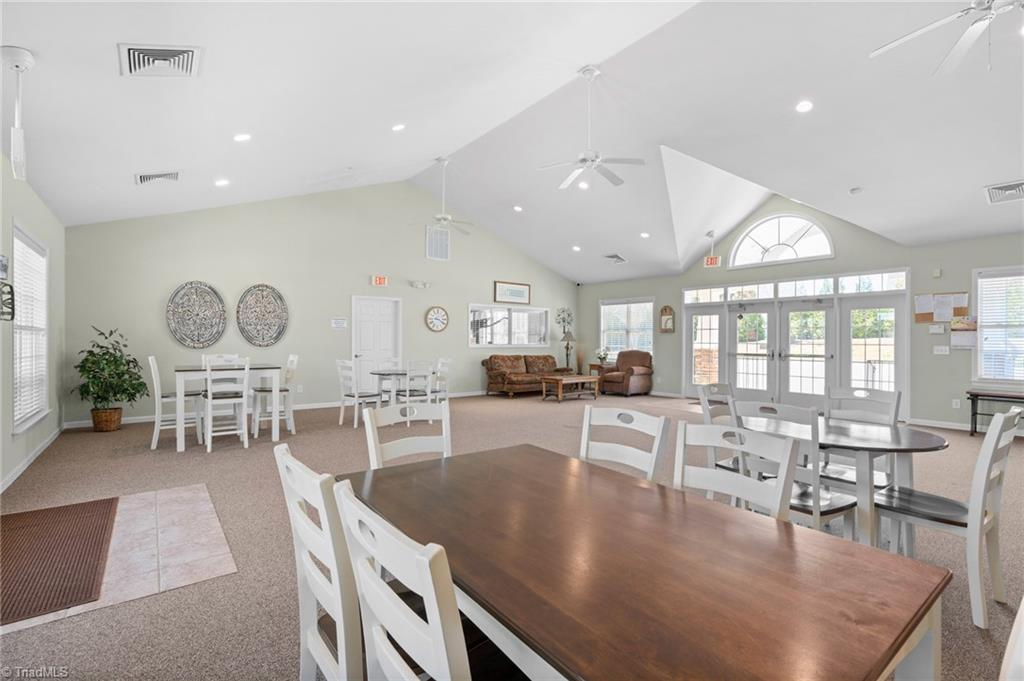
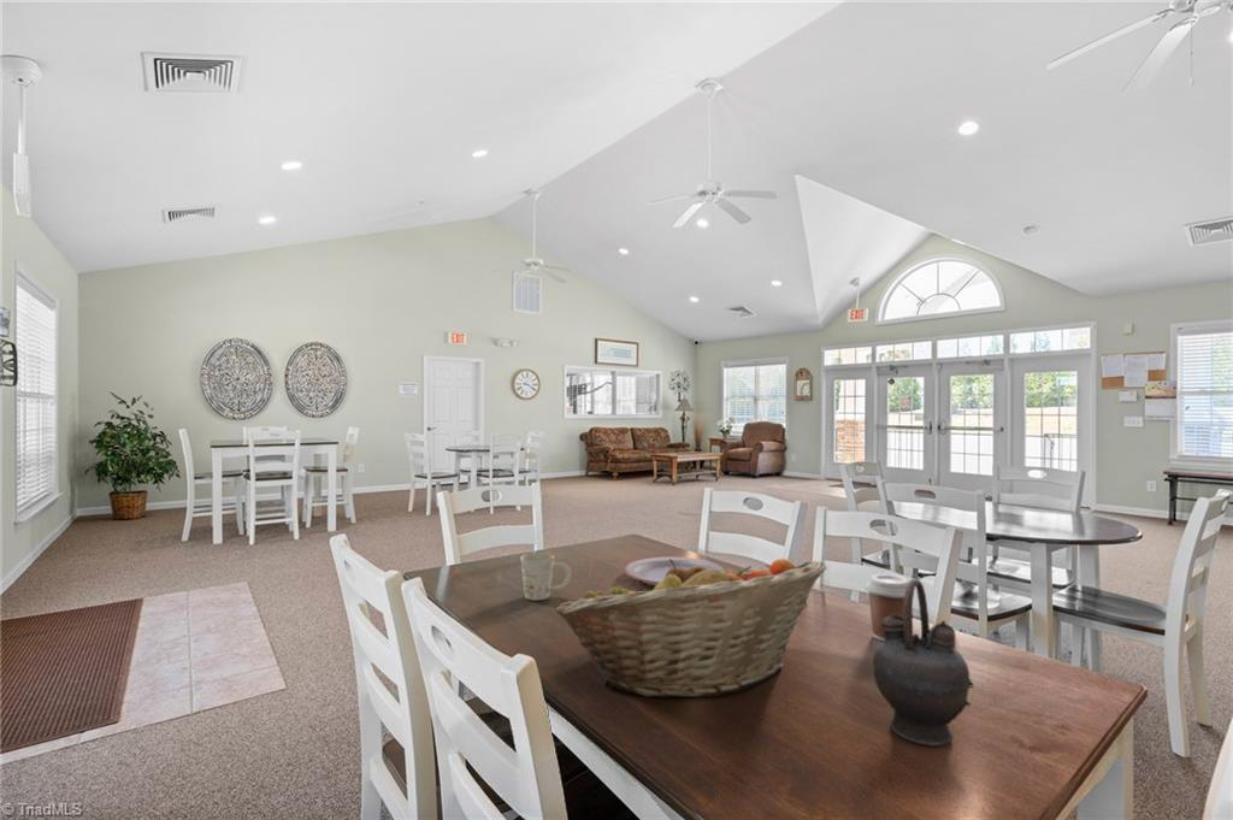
+ teapot [872,578,975,747]
+ coffee cup [865,573,909,643]
+ mug [519,551,572,602]
+ fruit basket [555,558,828,698]
+ plate [624,556,726,586]
